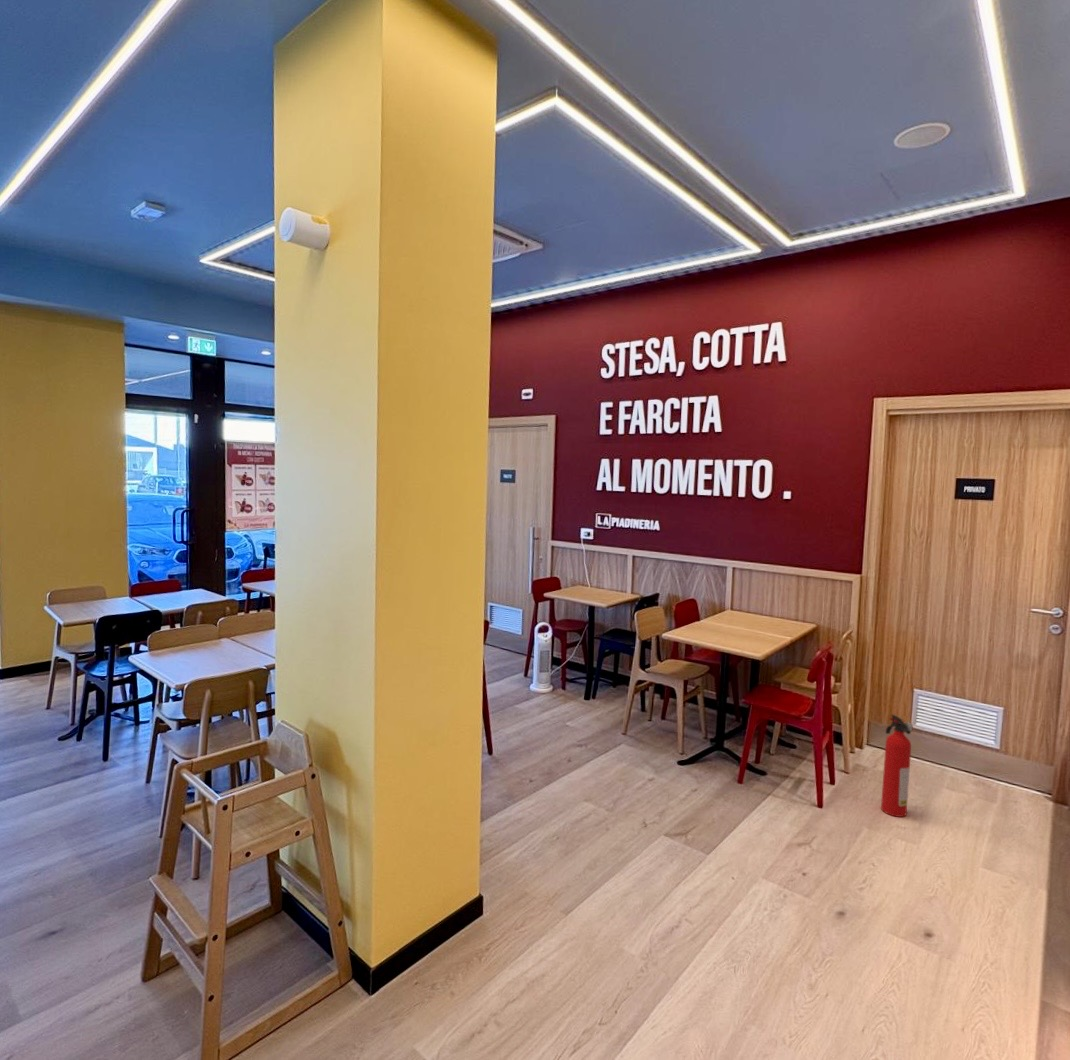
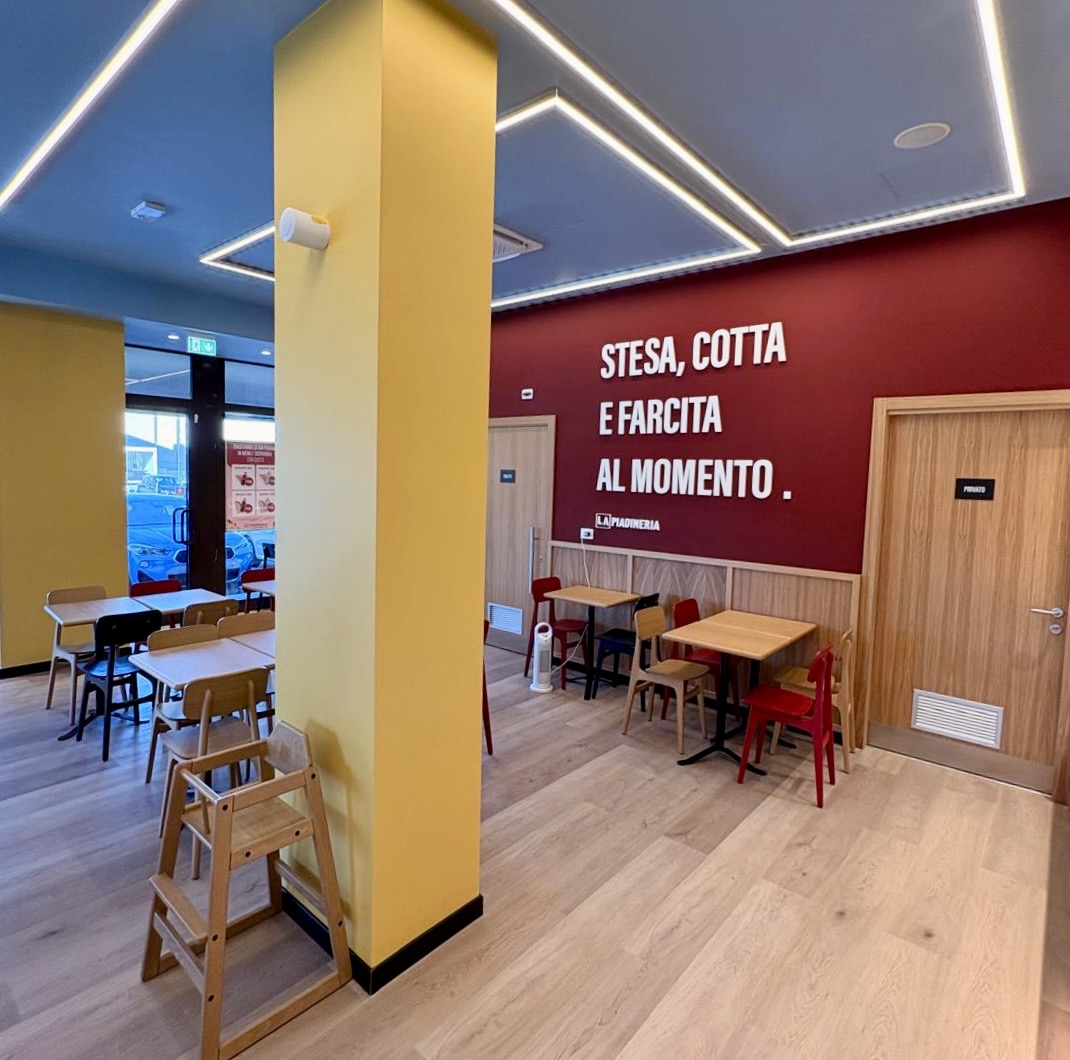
- fire extinguisher [880,714,914,818]
